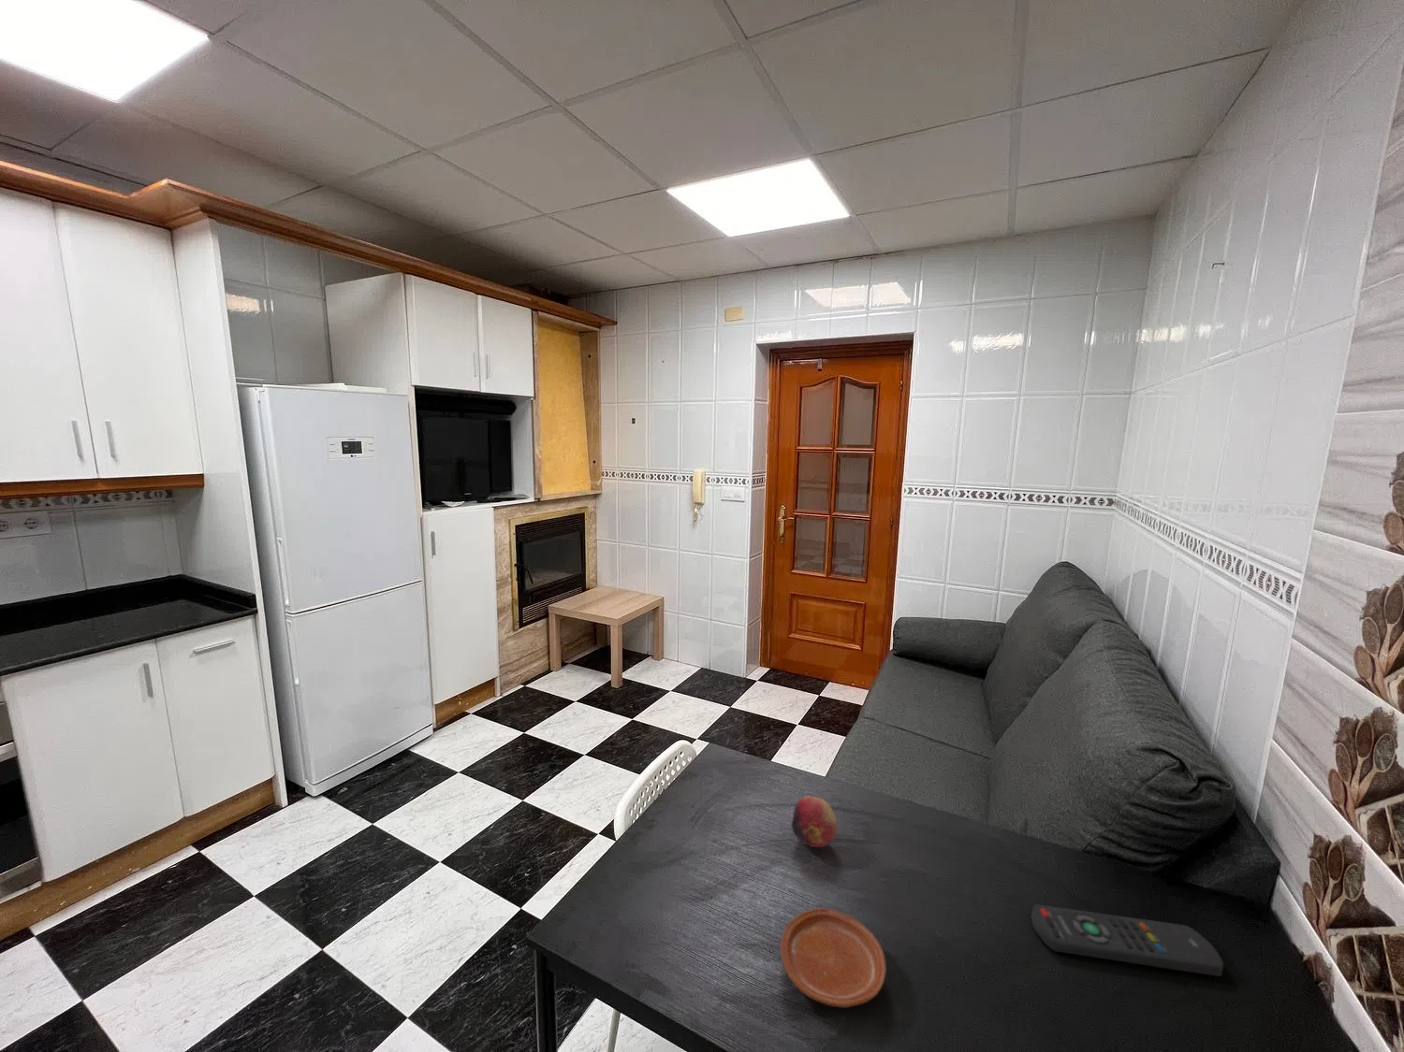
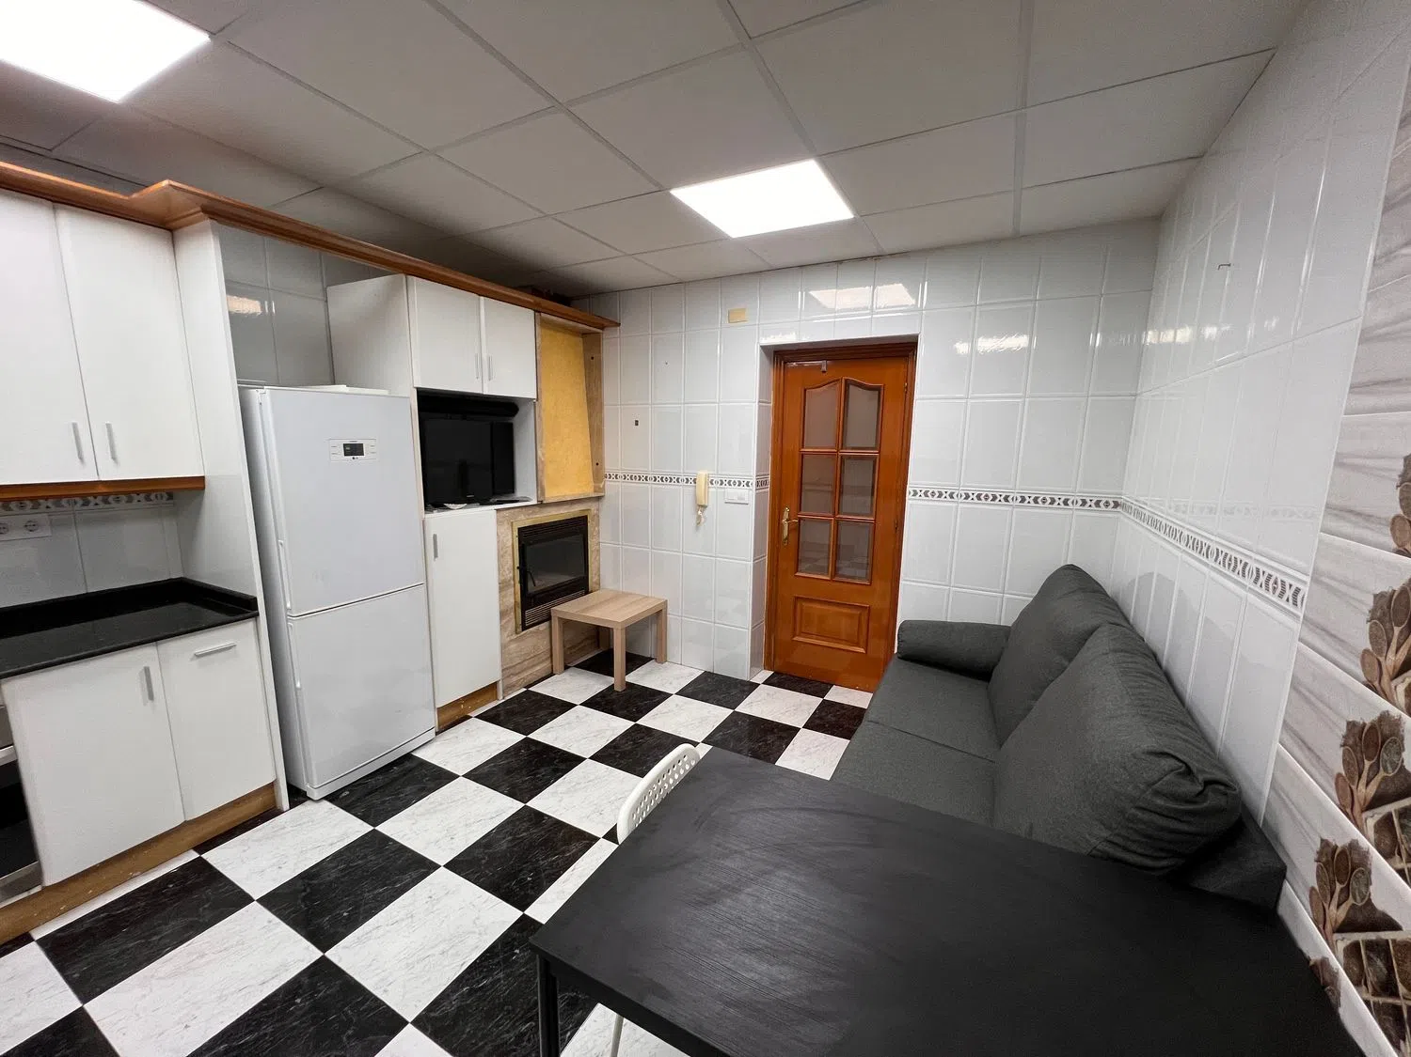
- fruit [790,795,838,849]
- plate [779,907,888,1009]
- remote control [1030,903,1224,977]
